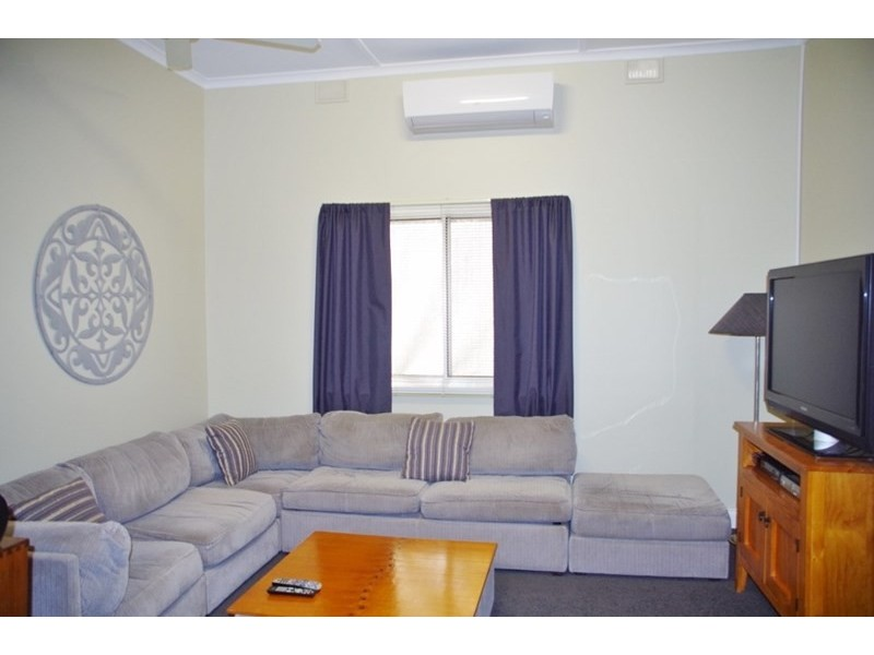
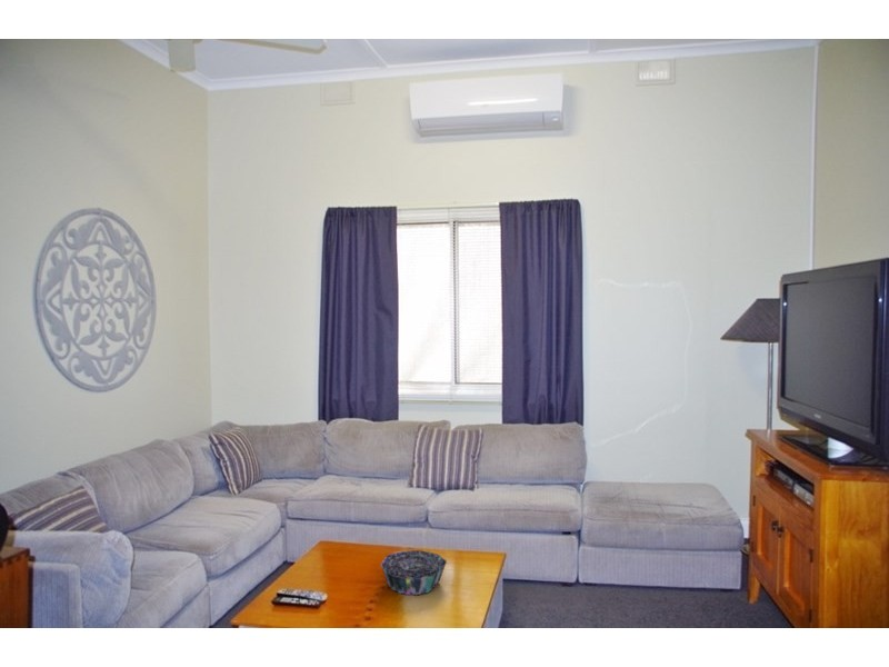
+ decorative bowl [380,549,448,597]
